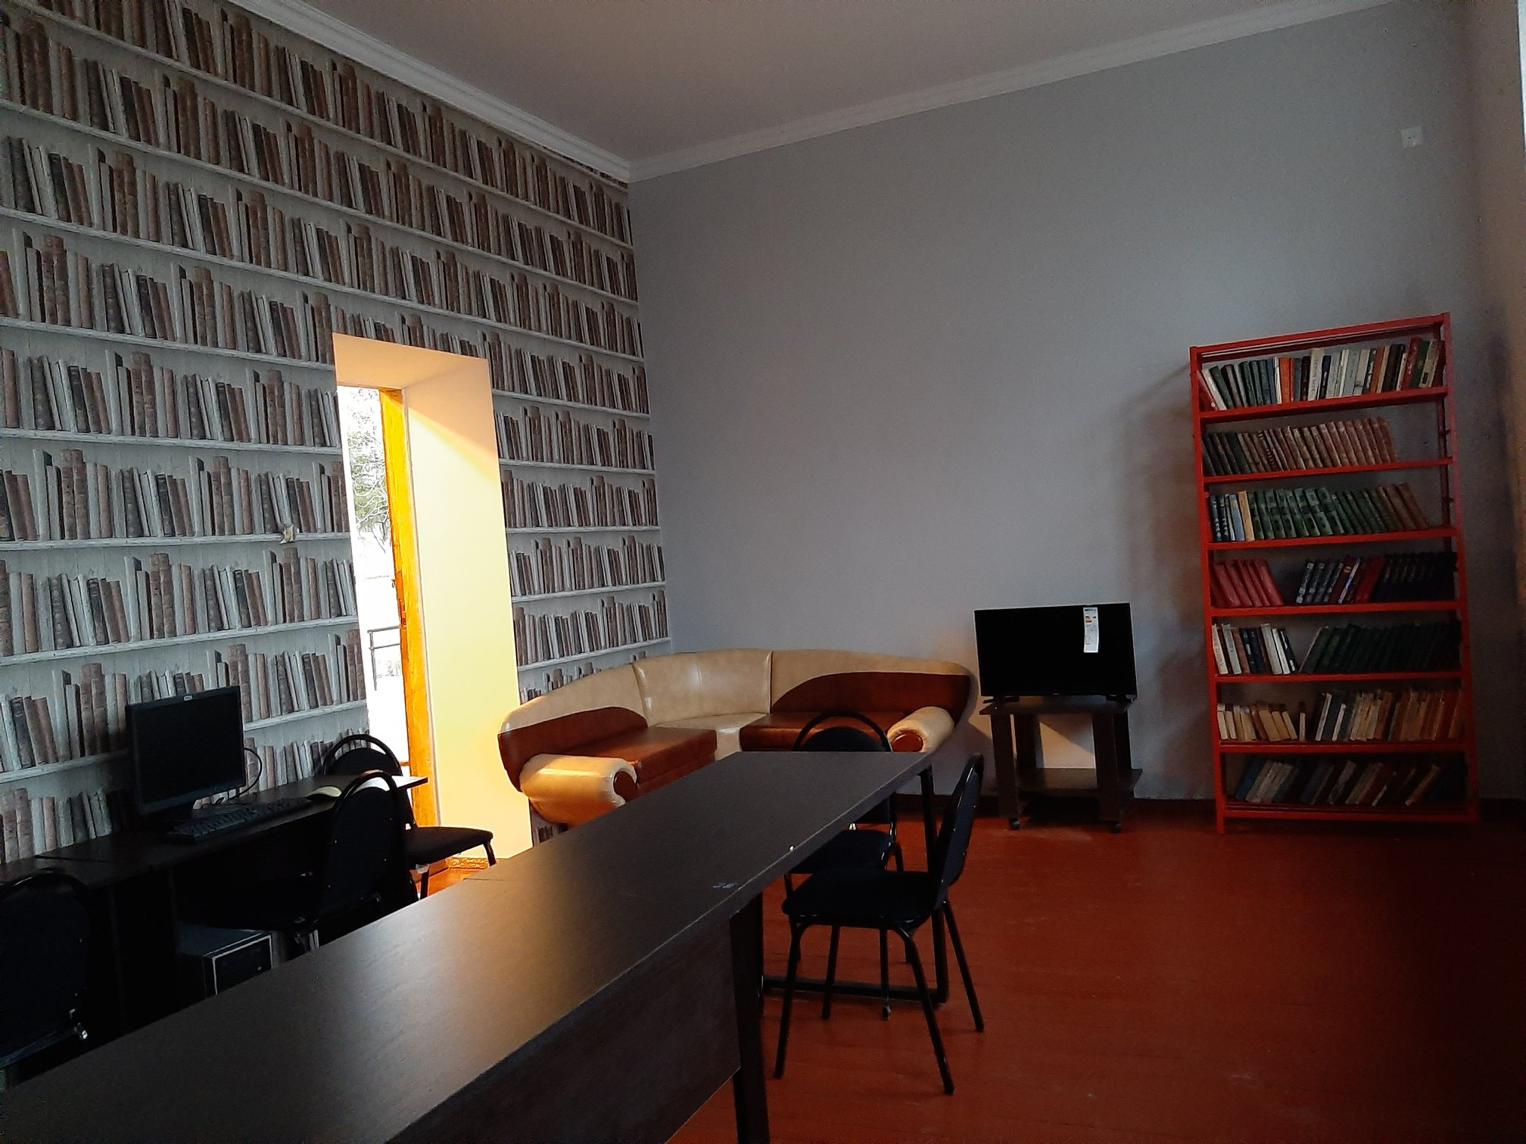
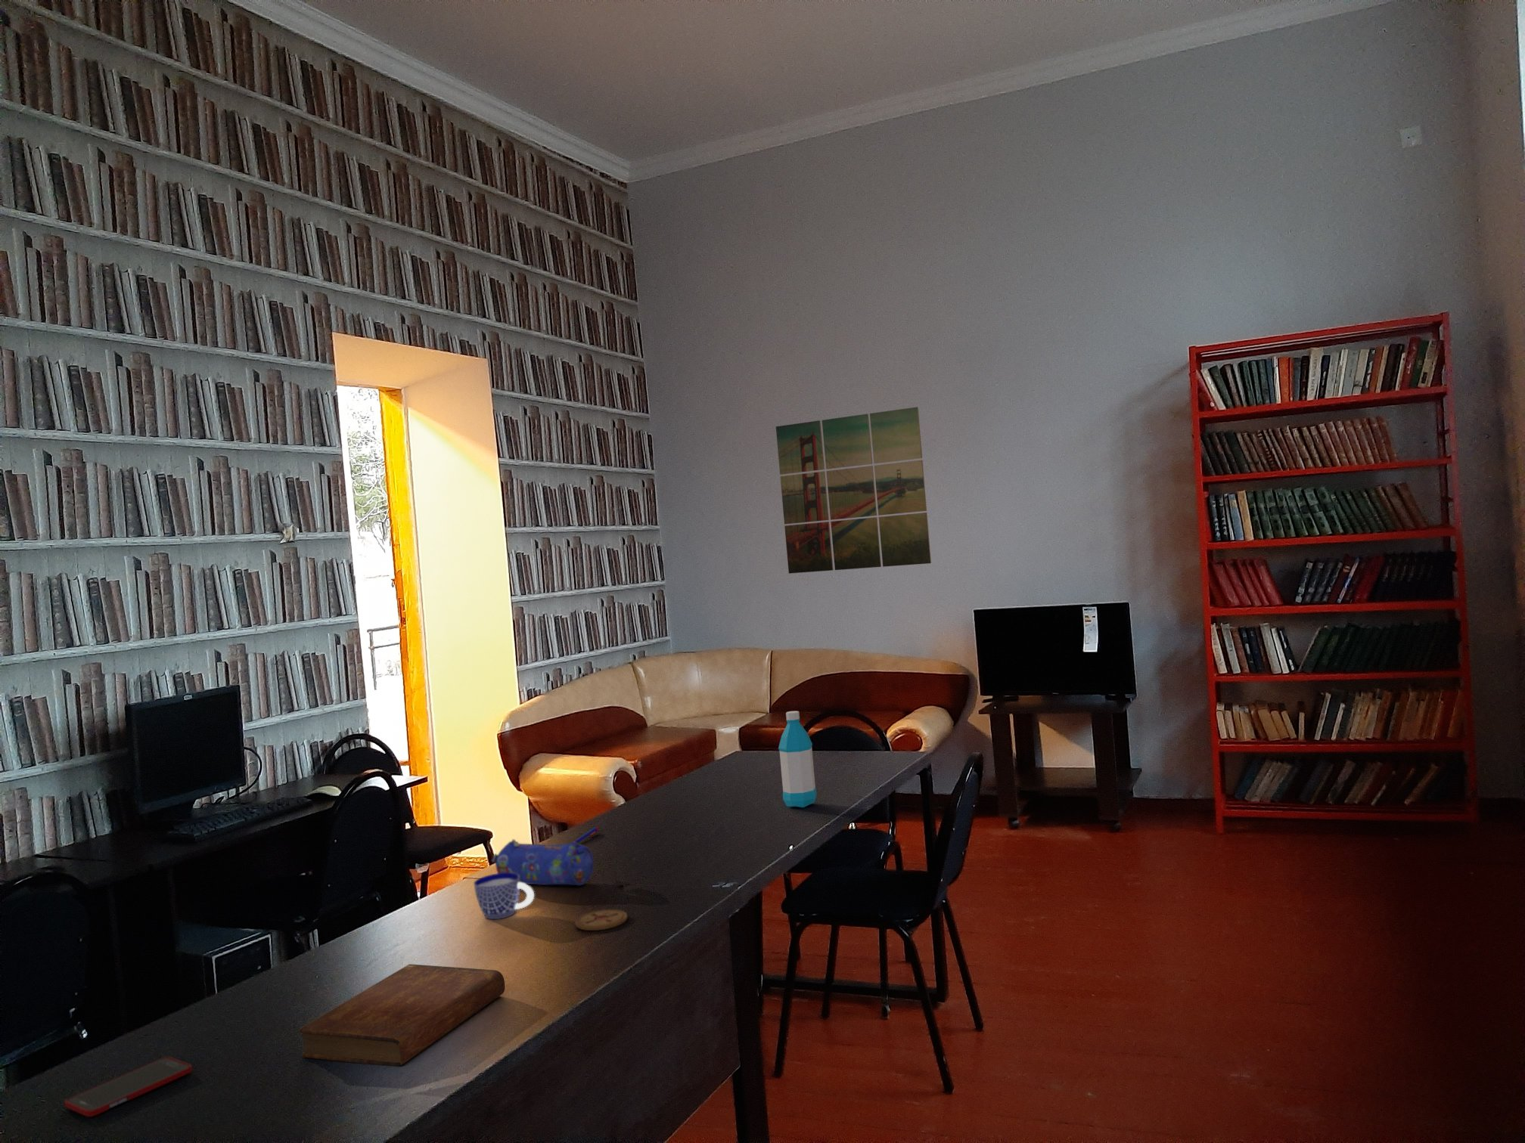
+ water bottle [778,711,818,808]
+ bible [299,964,506,1067]
+ wall art [776,407,932,575]
+ coaster [574,909,628,932]
+ cup [473,873,534,920]
+ cell phone [65,1057,193,1118]
+ pencil case [491,838,594,887]
+ pen [574,826,599,844]
